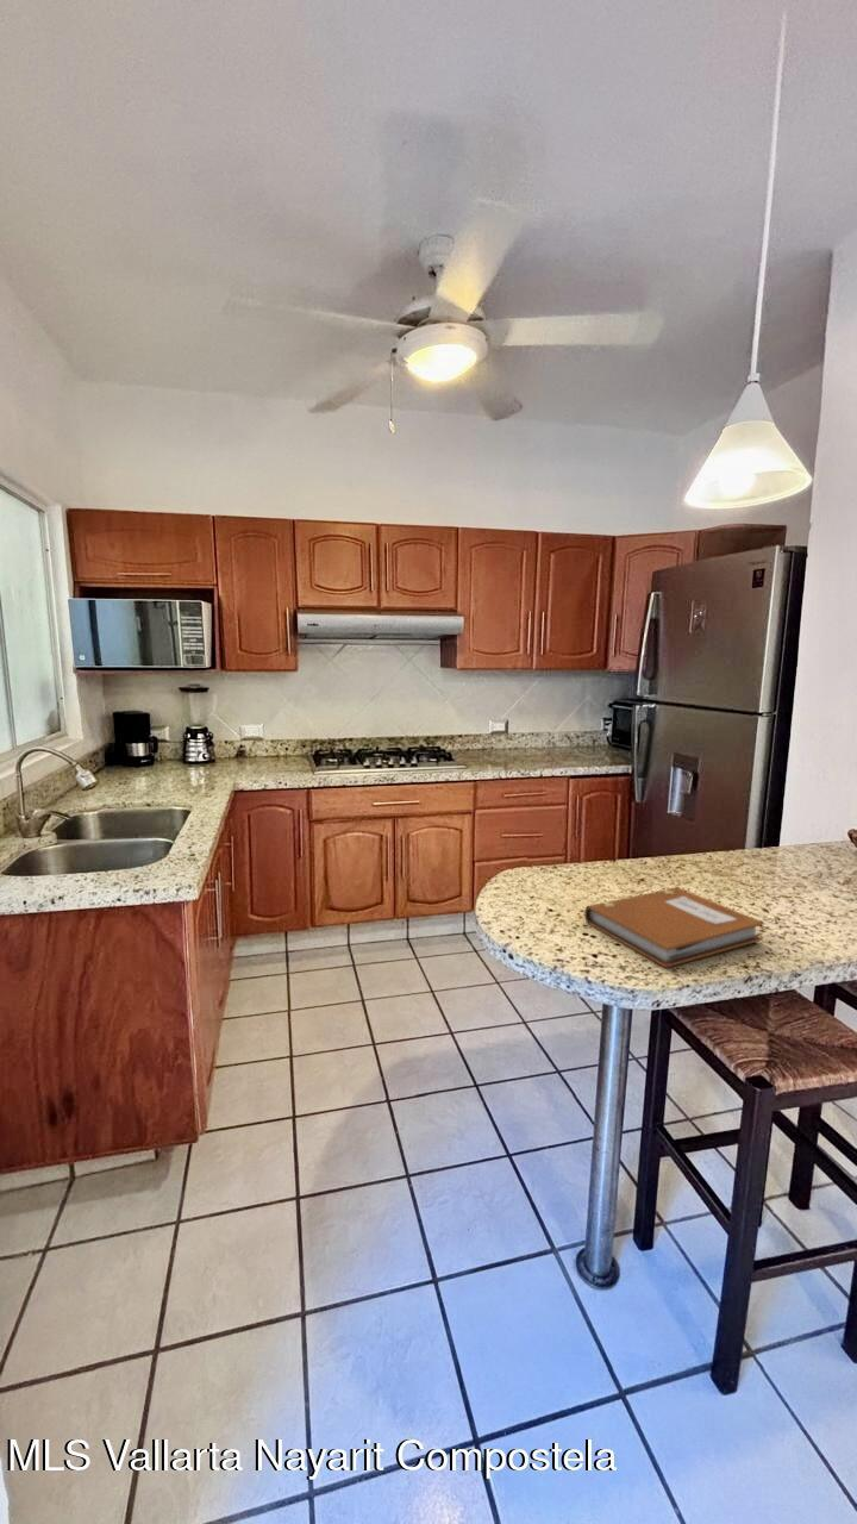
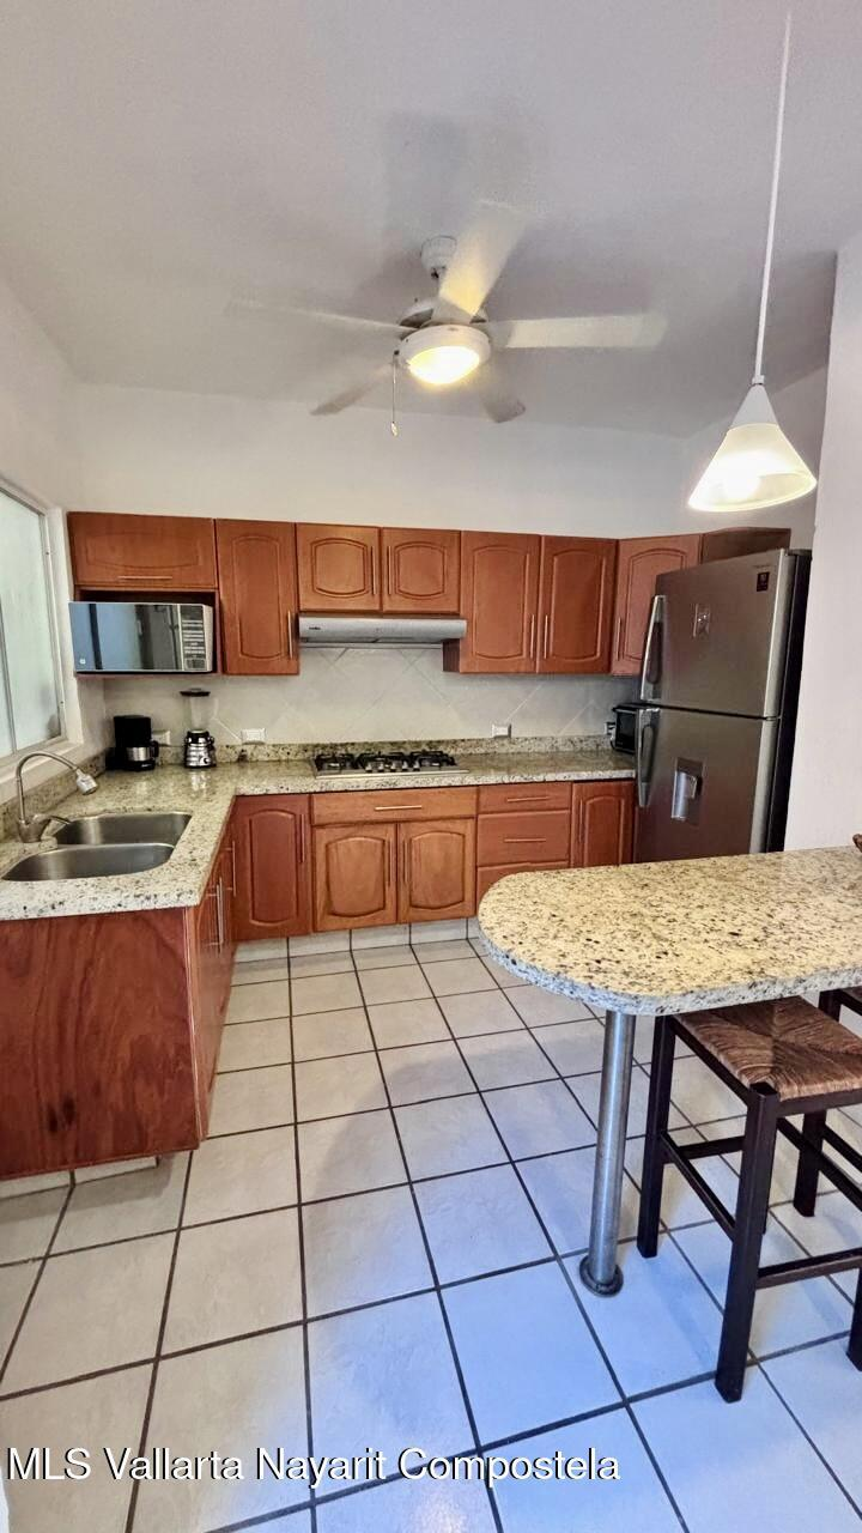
- notebook [583,887,764,969]
